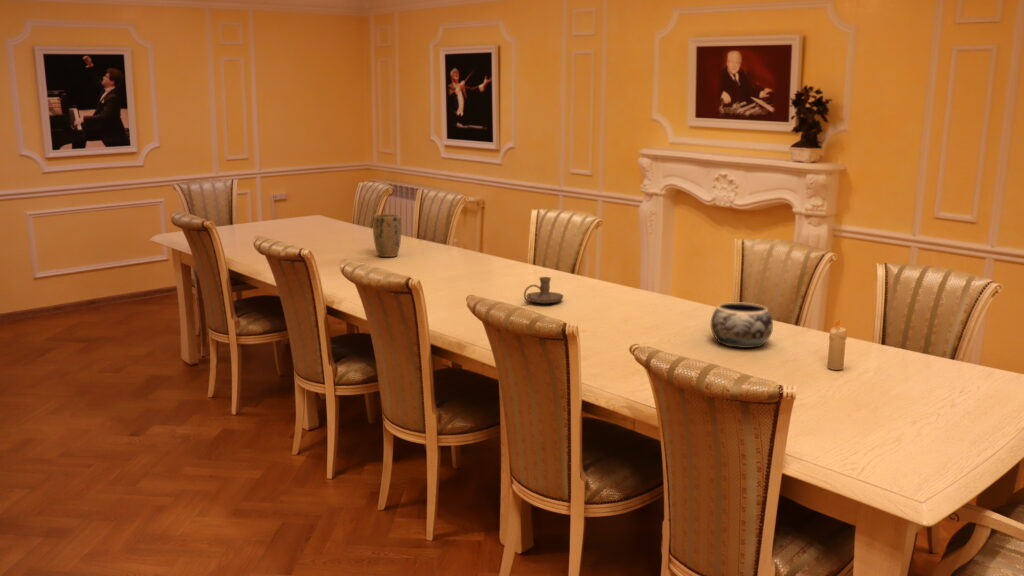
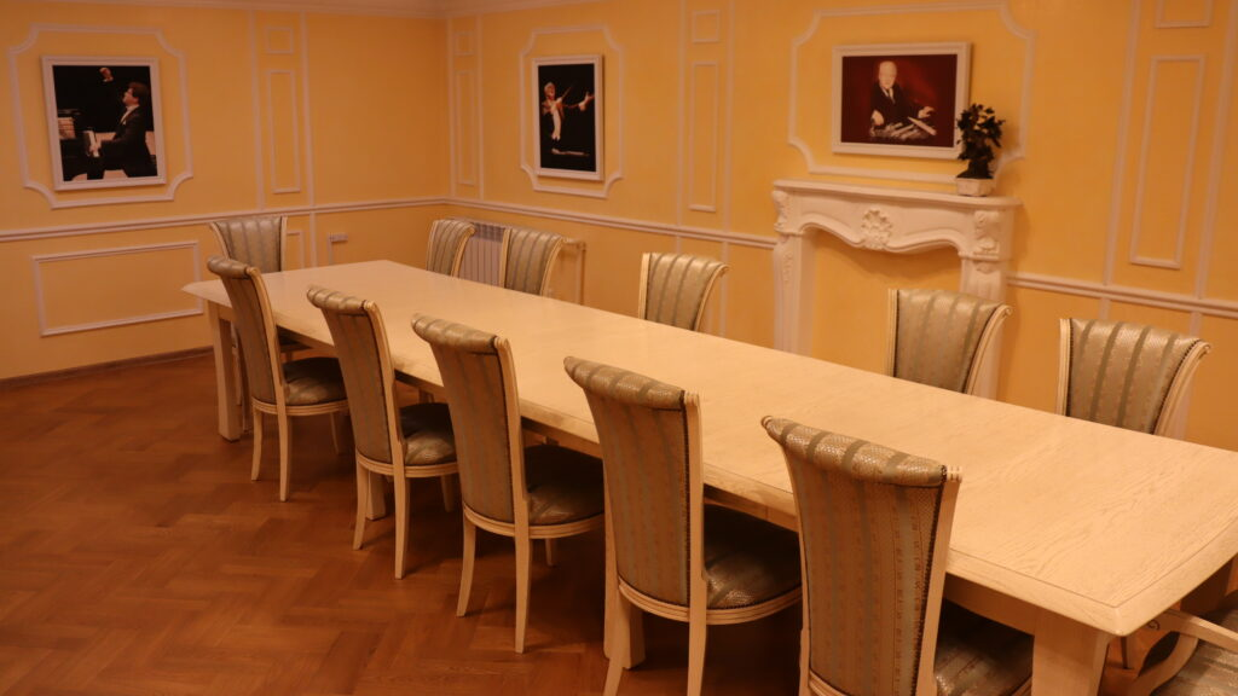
- plant pot [372,213,402,258]
- decorative bowl [710,301,774,349]
- candle holder [523,276,565,304]
- candle [826,319,848,371]
